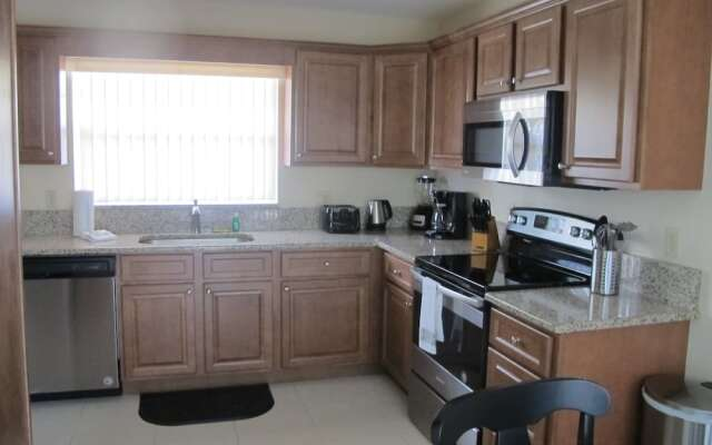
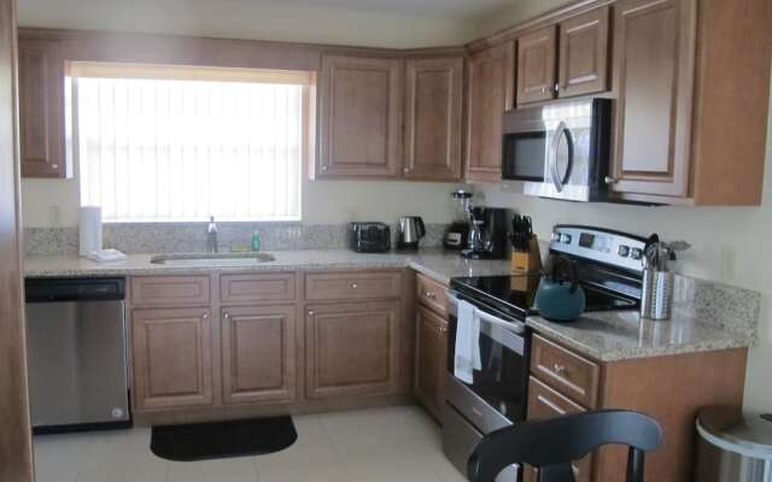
+ kettle [534,254,586,322]
